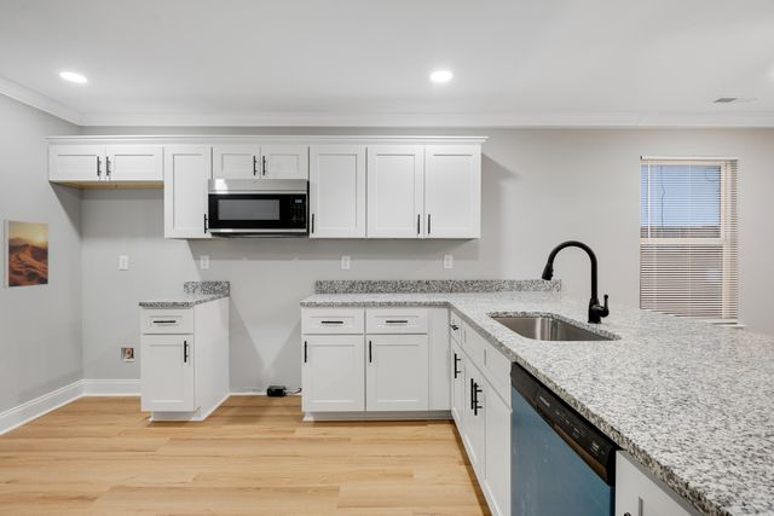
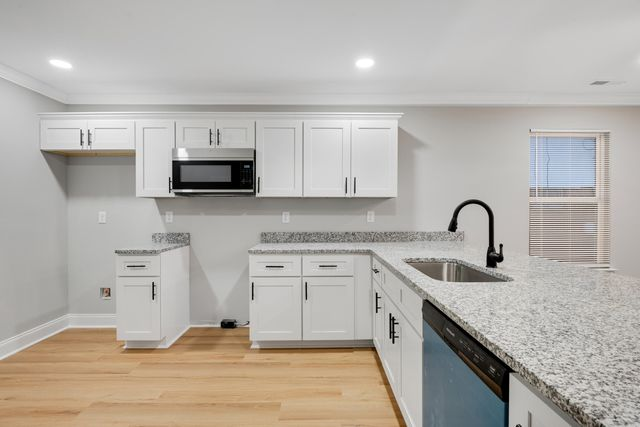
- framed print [2,219,50,289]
